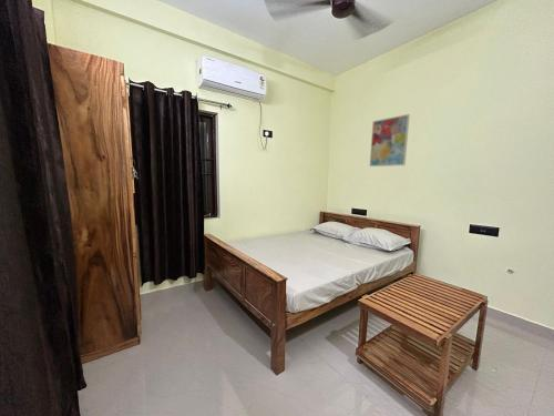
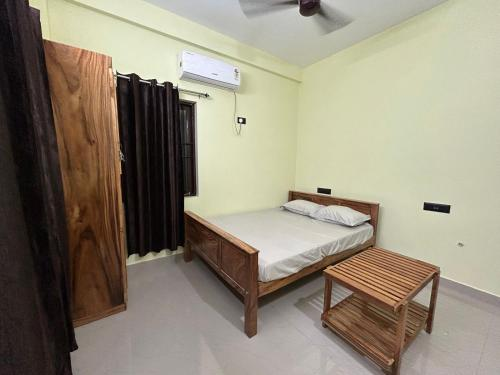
- wall art [369,113,411,168]
